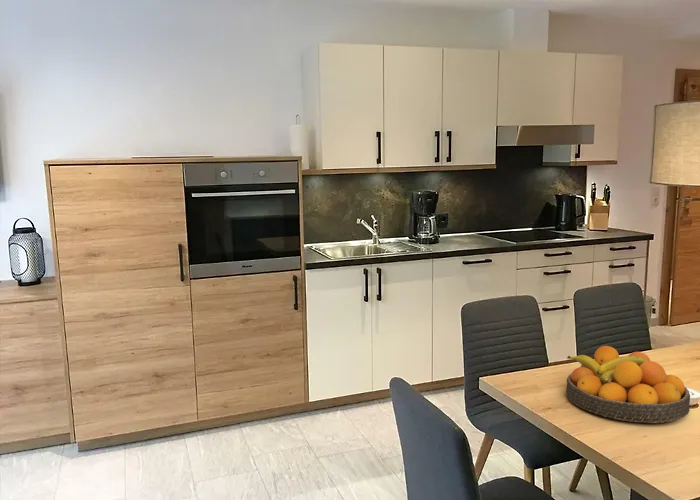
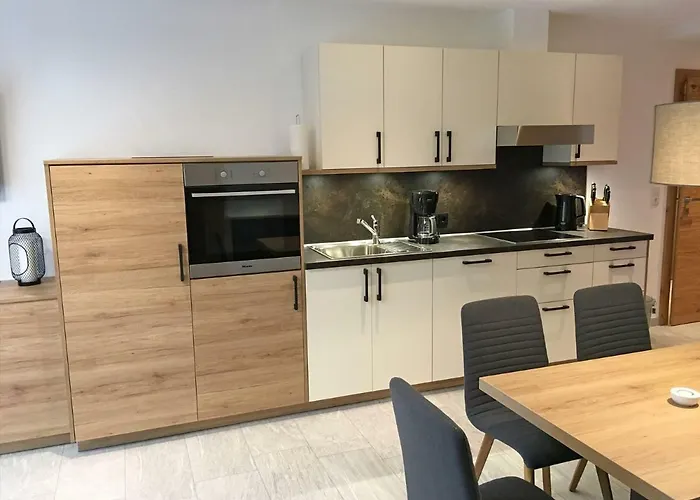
- fruit bowl [565,345,691,424]
